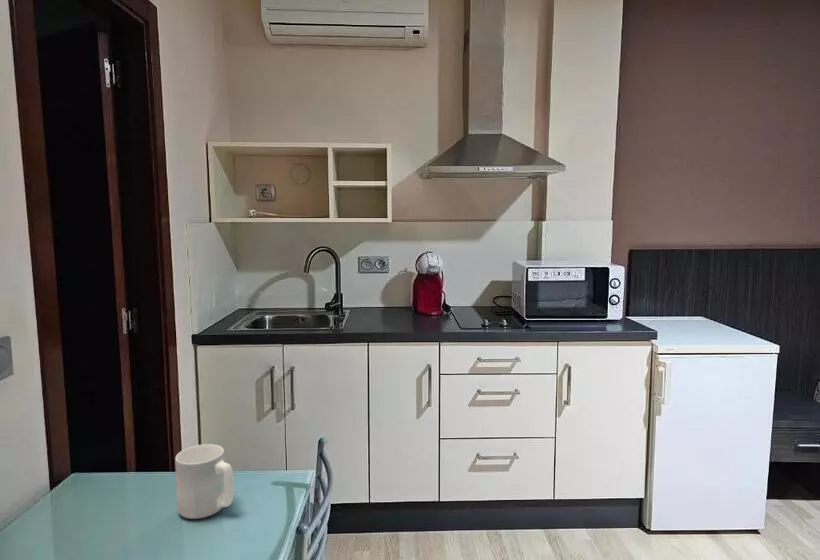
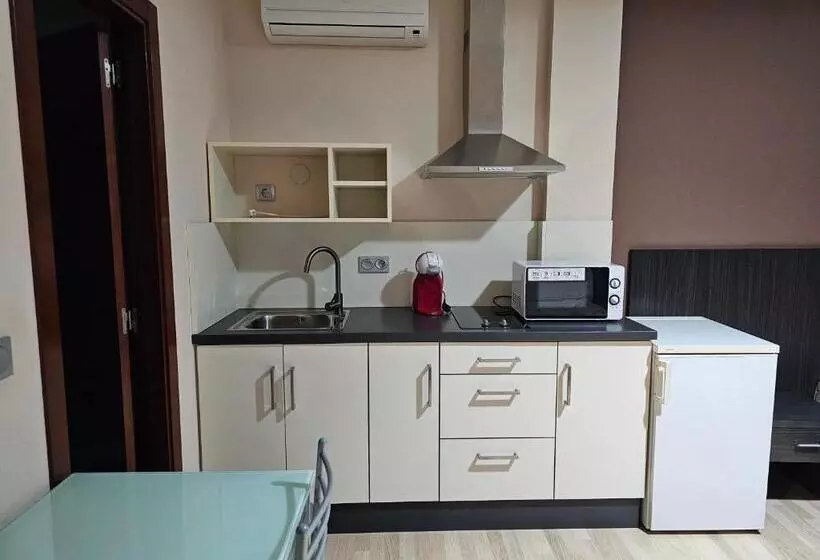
- mug [174,443,235,520]
